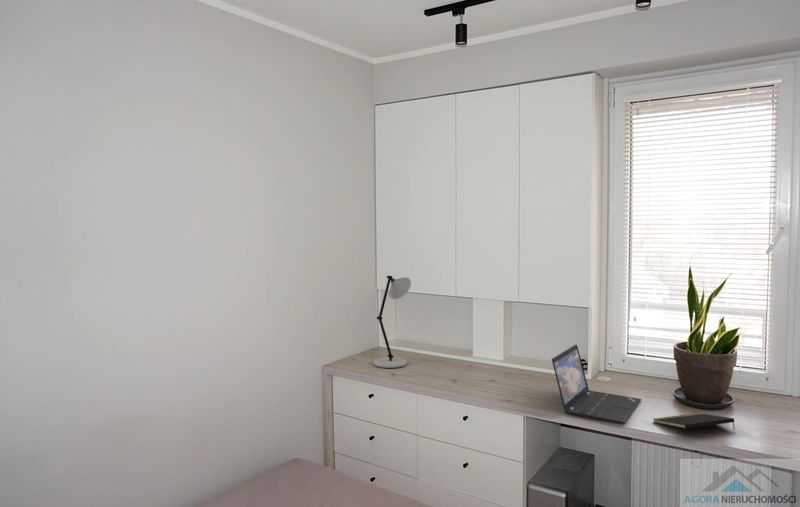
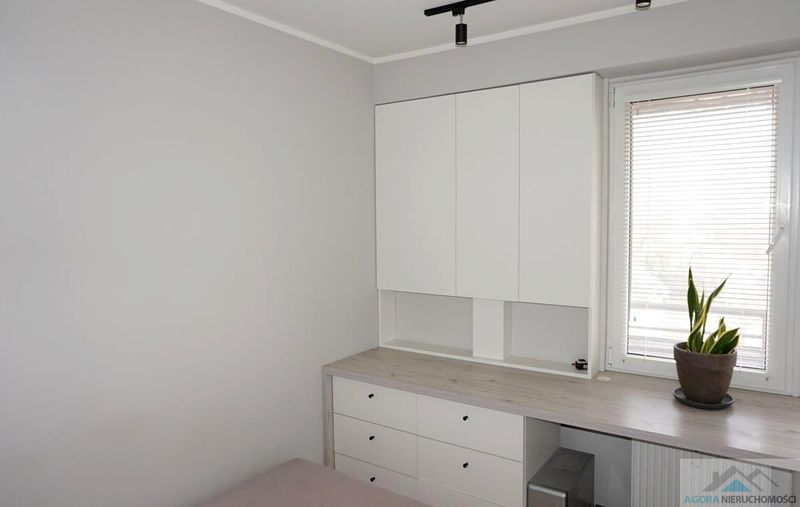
- laptop [551,344,642,425]
- notepad [653,412,736,431]
- desk lamp [373,275,412,369]
